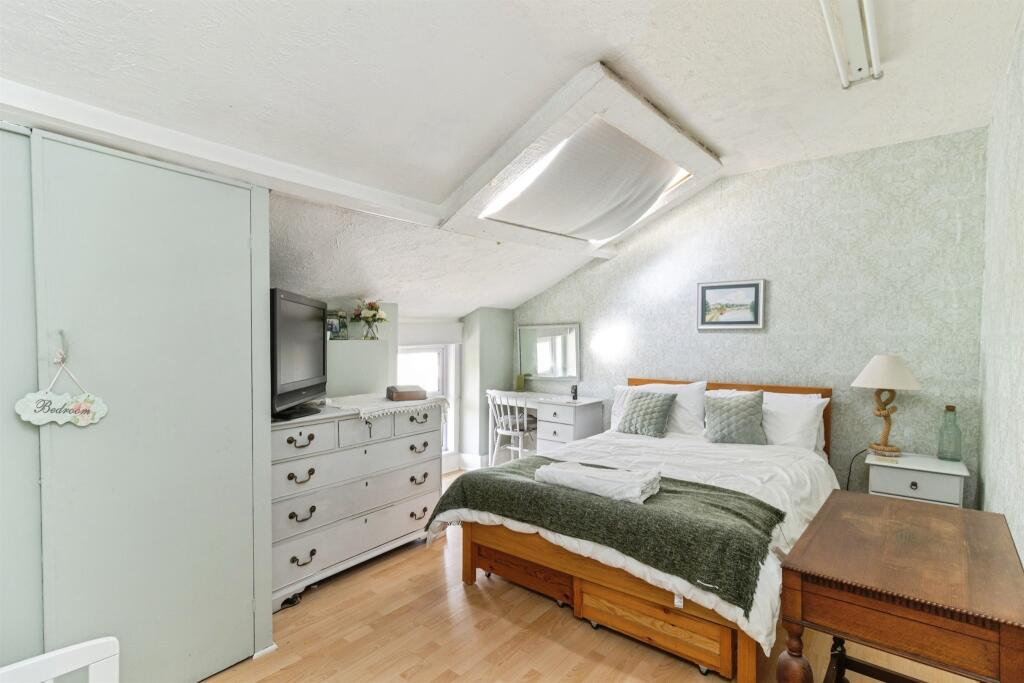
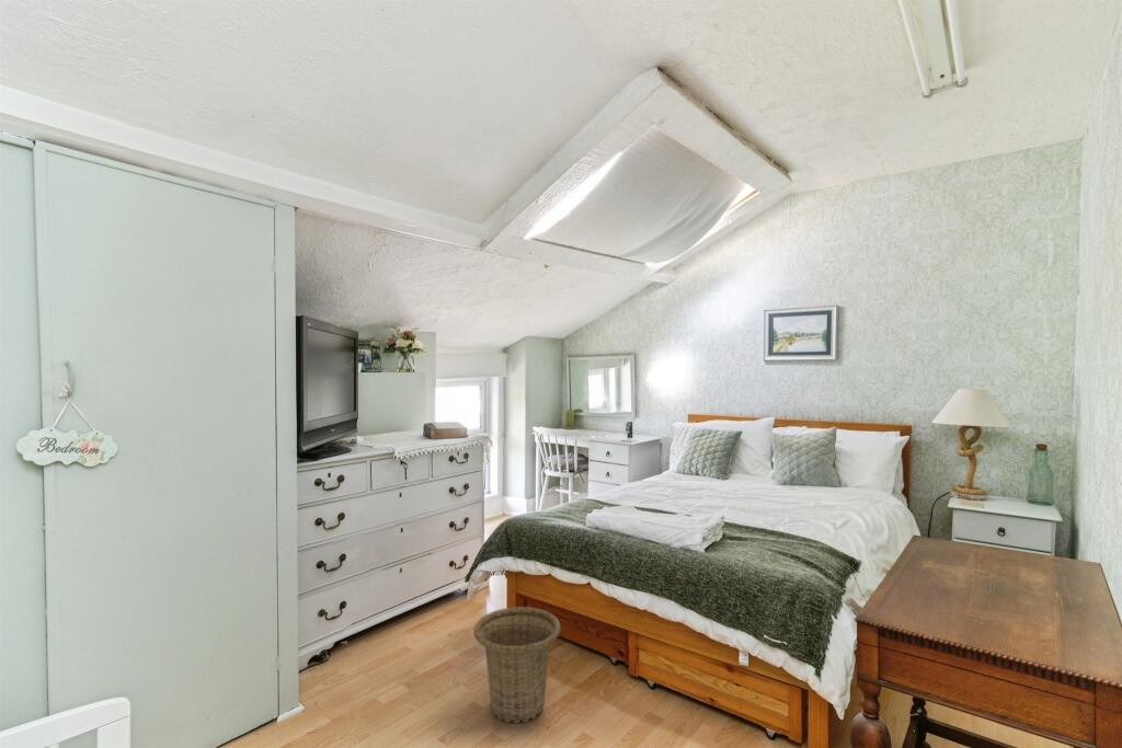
+ basket [472,606,562,724]
